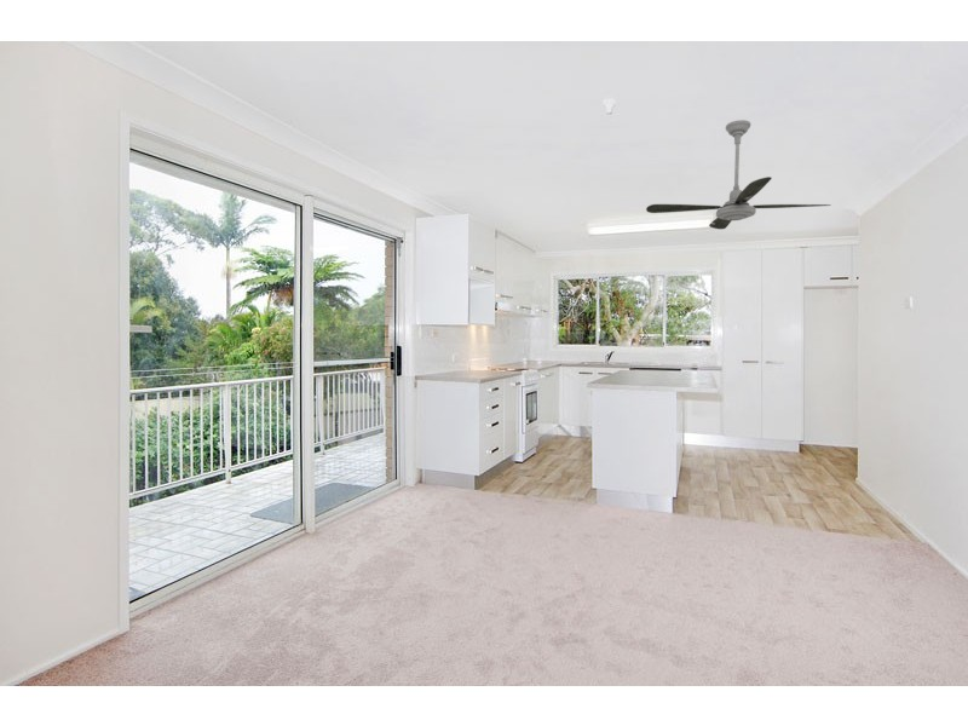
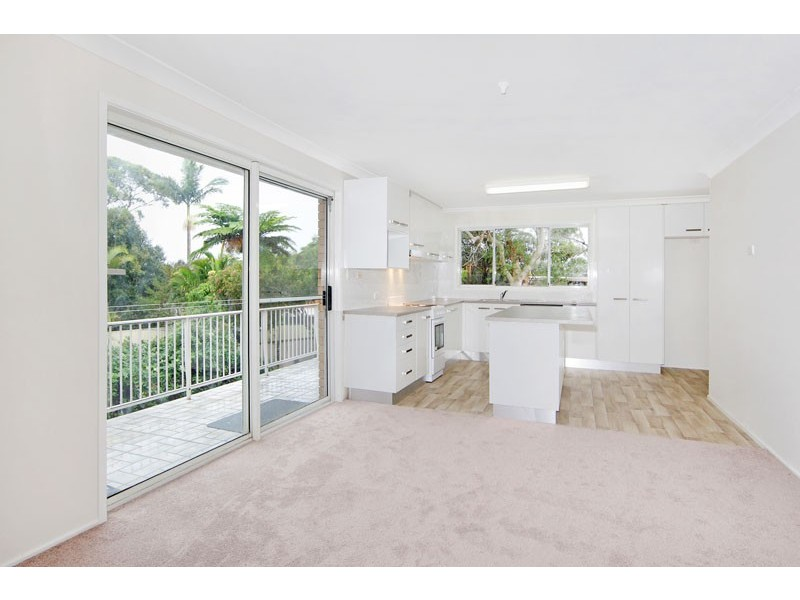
- ceiling fan [645,119,832,230]
